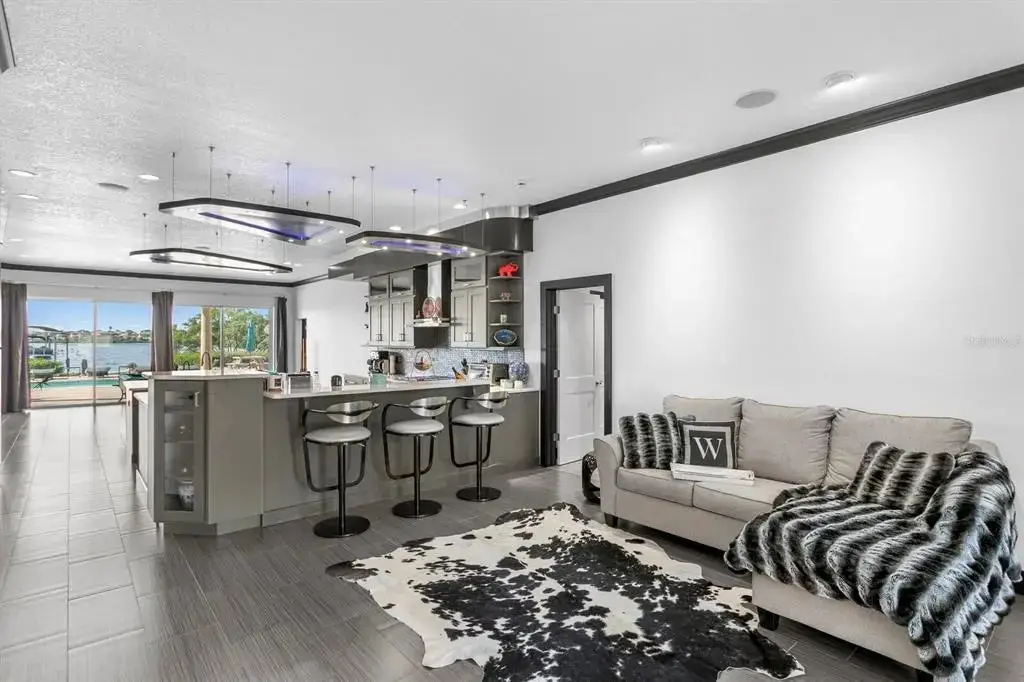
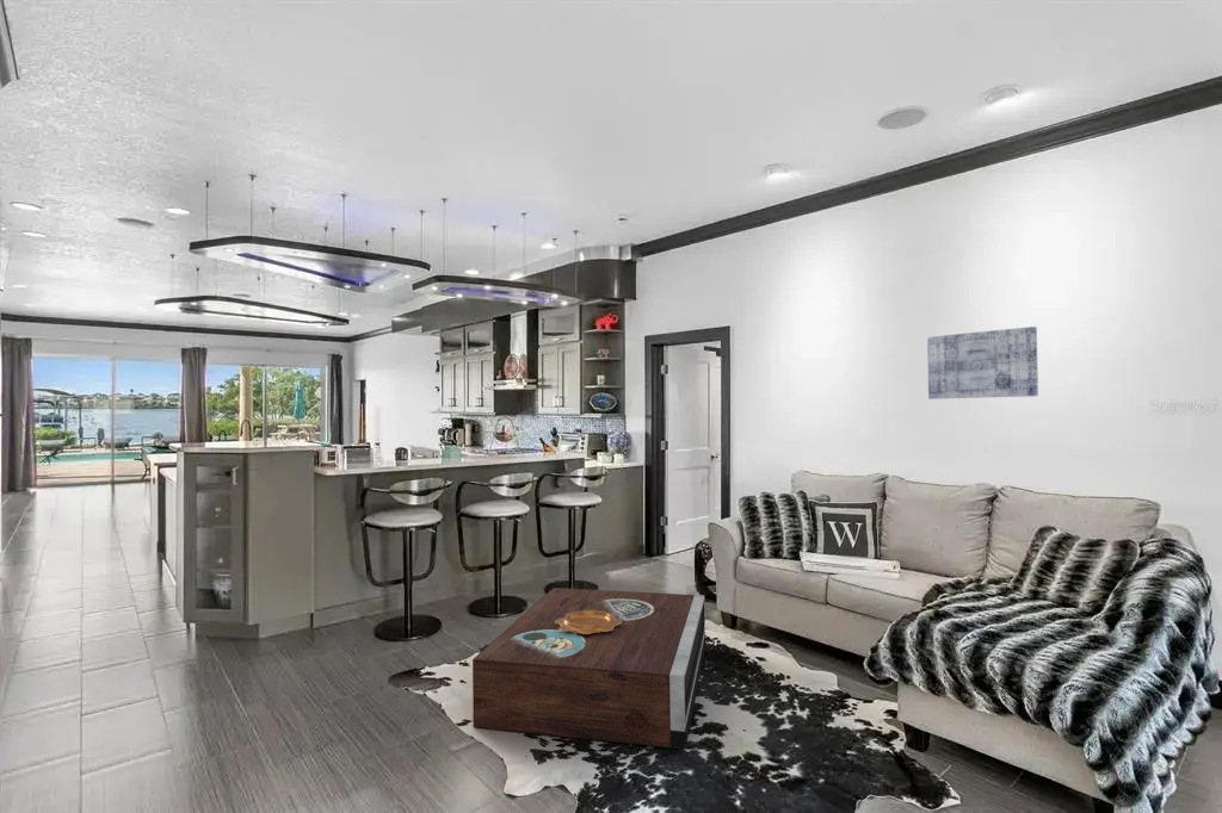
+ stereo [471,587,706,751]
+ decorative bowl [555,610,622,634]
+ wall art [926,325,1039,401]
